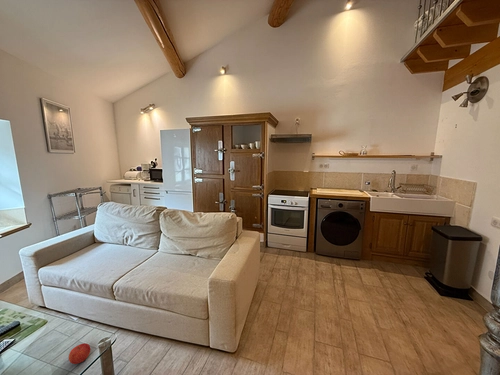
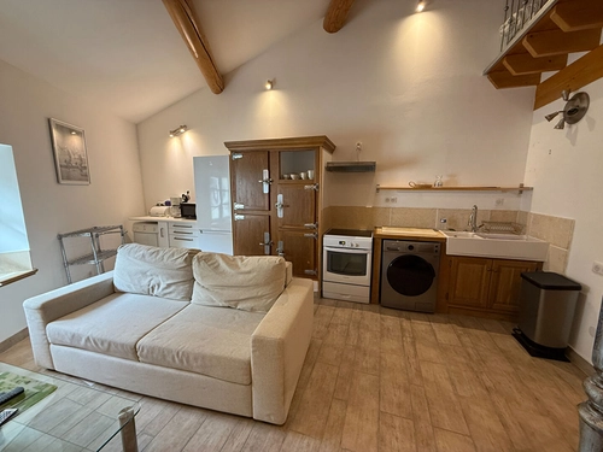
- fruit [68,342,91,365]
